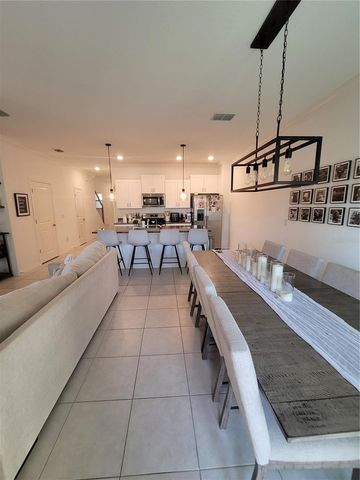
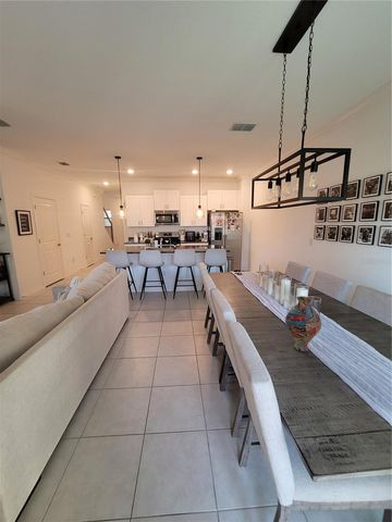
+ vase [284,296,322,352]
